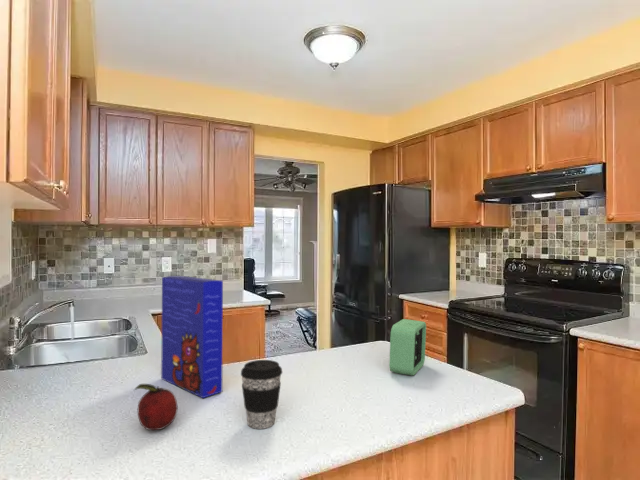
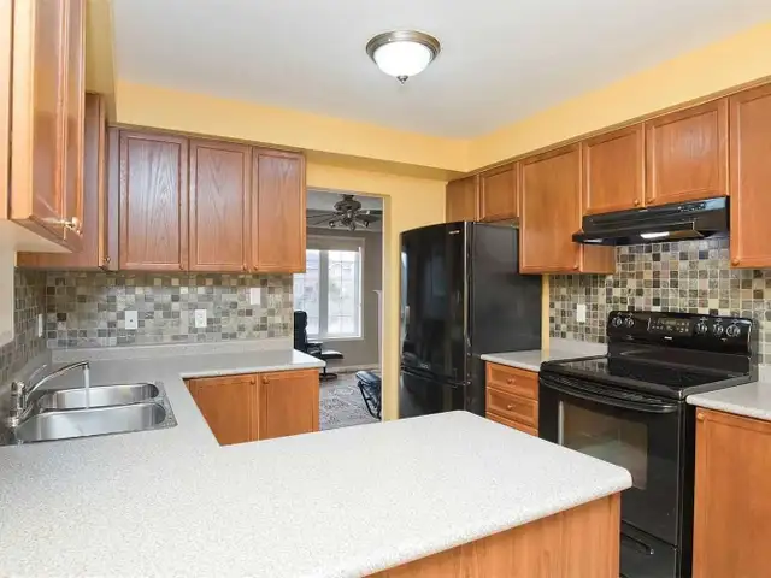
- cereal box [160,275,224,399]
- alarm clock [388,318,427,376]
- fruit [133,383,179,431]
- coffee cup [240,359,283,430]
